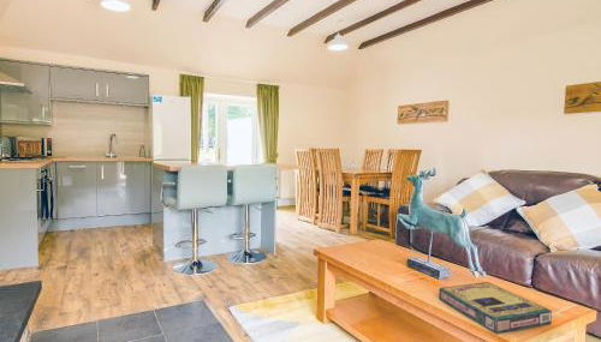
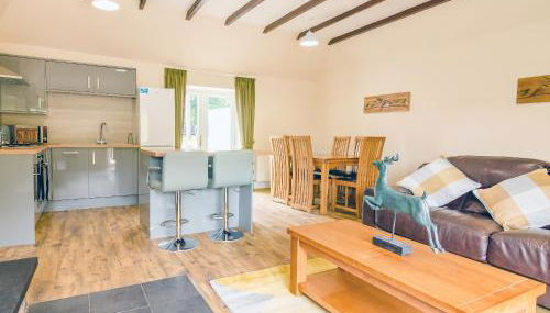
- video game box [438,281,553,335]
